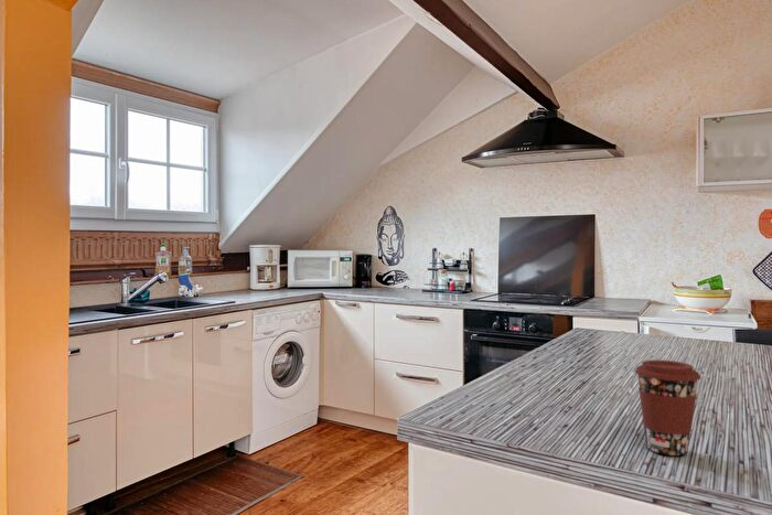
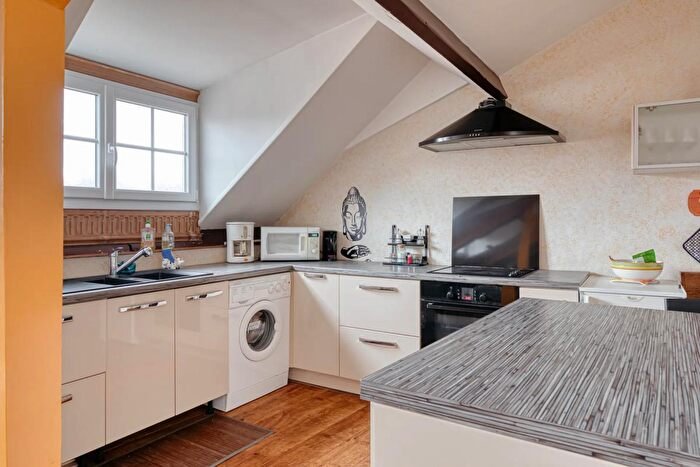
- coffee cup [634,360,703,457]
